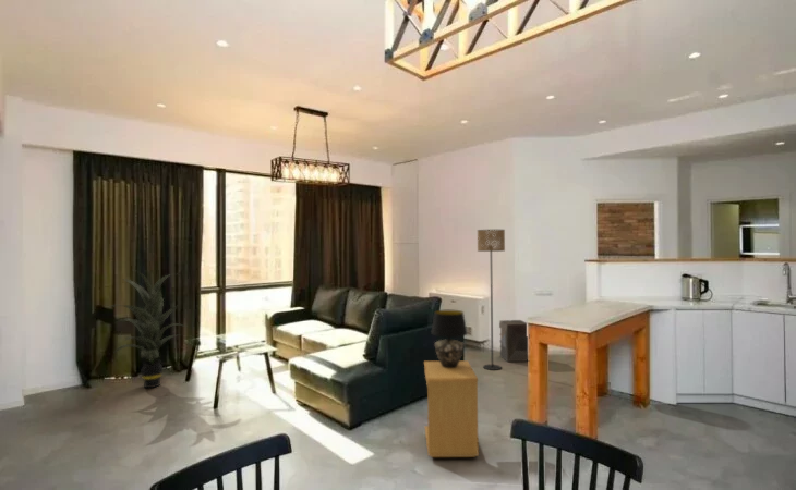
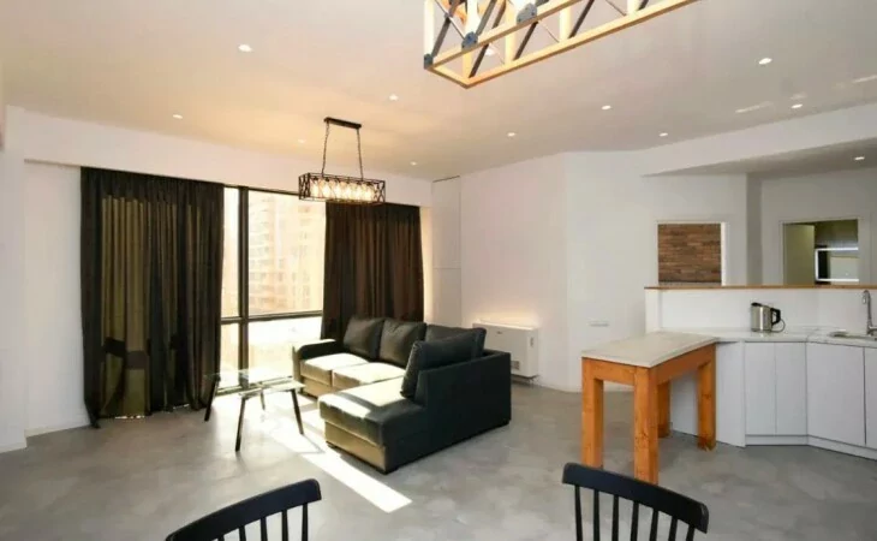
- floor lamp [477,229,506,371]
- side table [423,359,480,458]
- indoor plant [109,269,188,389]
- table lamp [430,309,469,368]
- storage bin [498,319,529,363]
